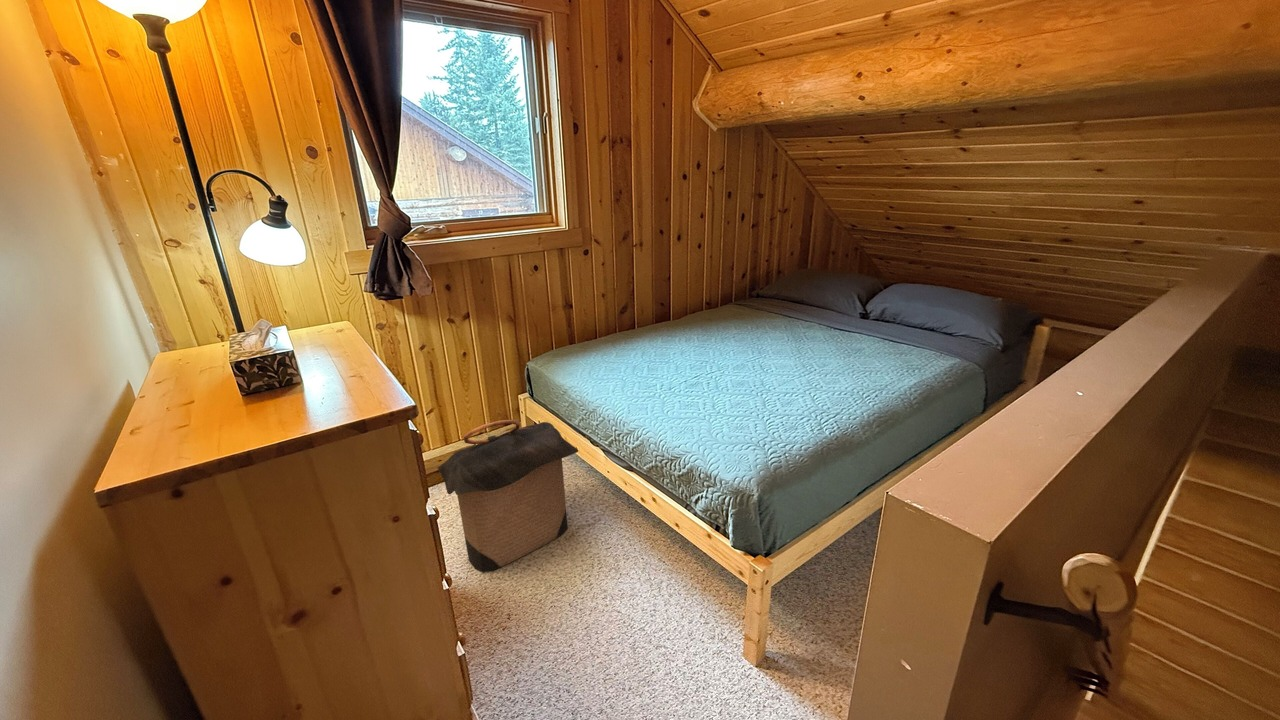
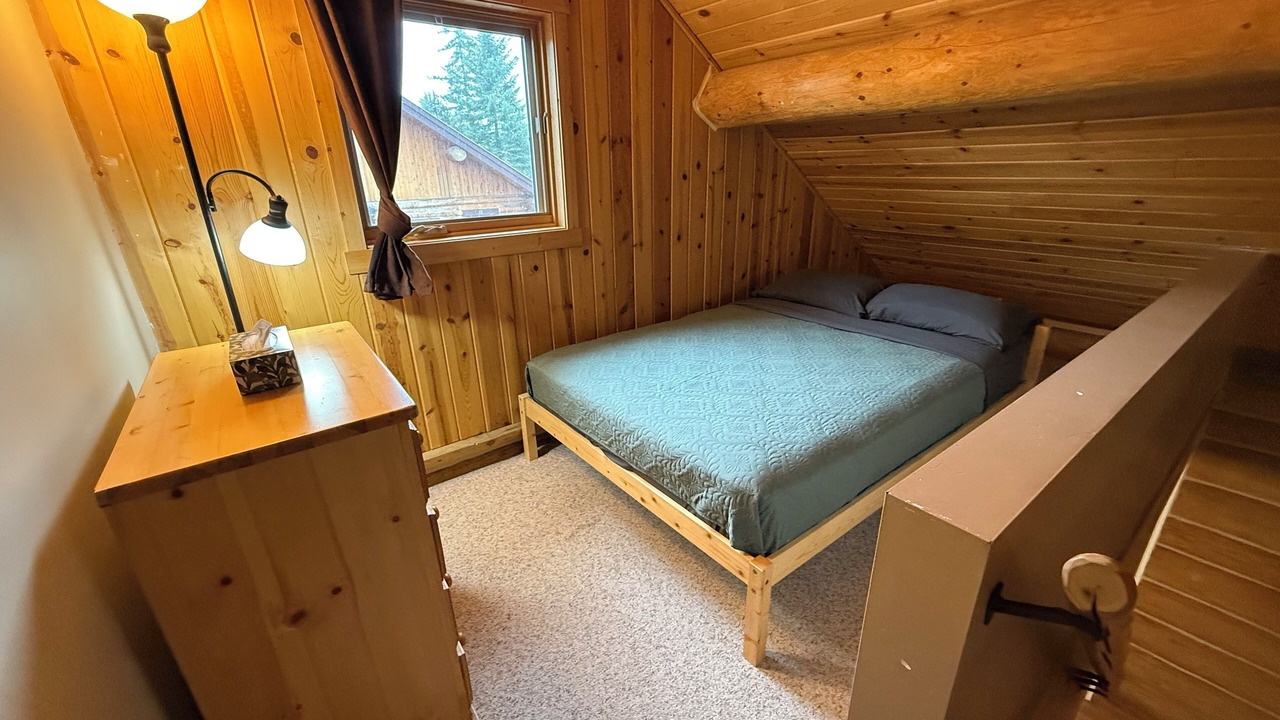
- laundry hamper [437,419,579,573]
